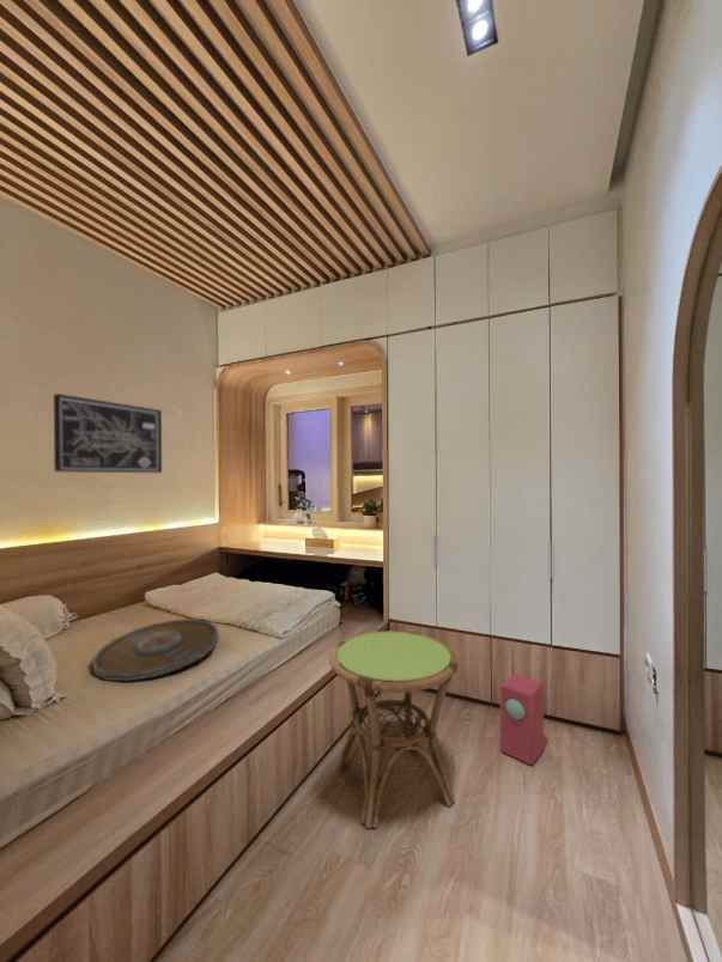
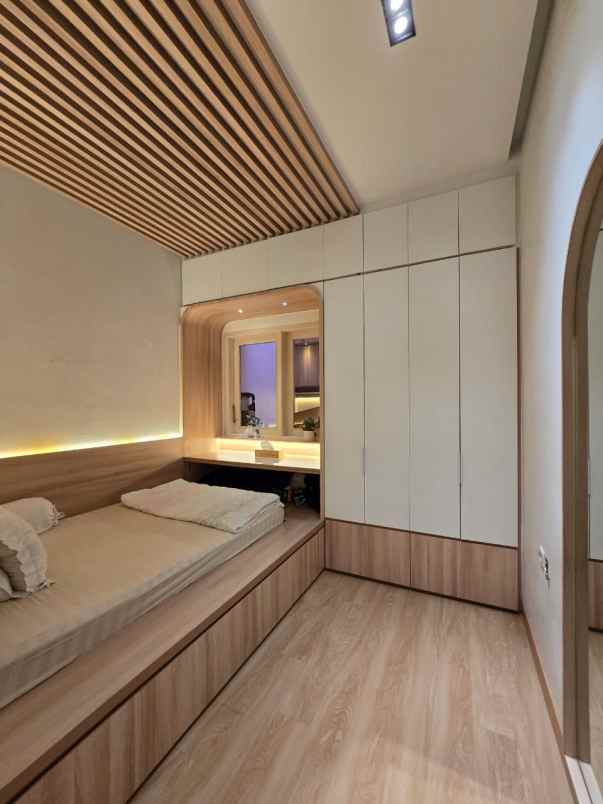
- side table [328,629,460,829]
- serving tray [91,617,220,682]
- speaker [499,672,545,766]
- wall art [53,392,163,474]
